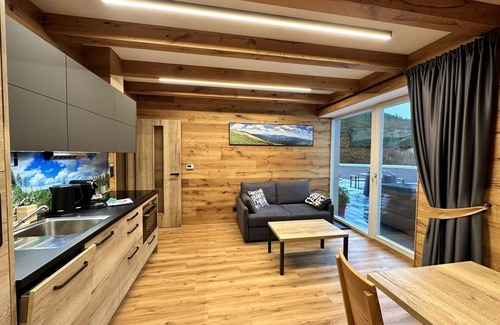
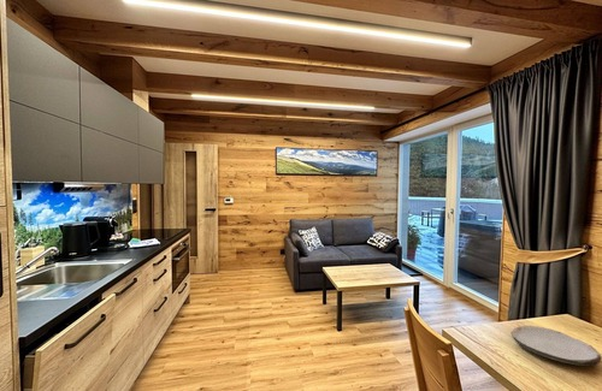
+ plate [509,325,602,367]
